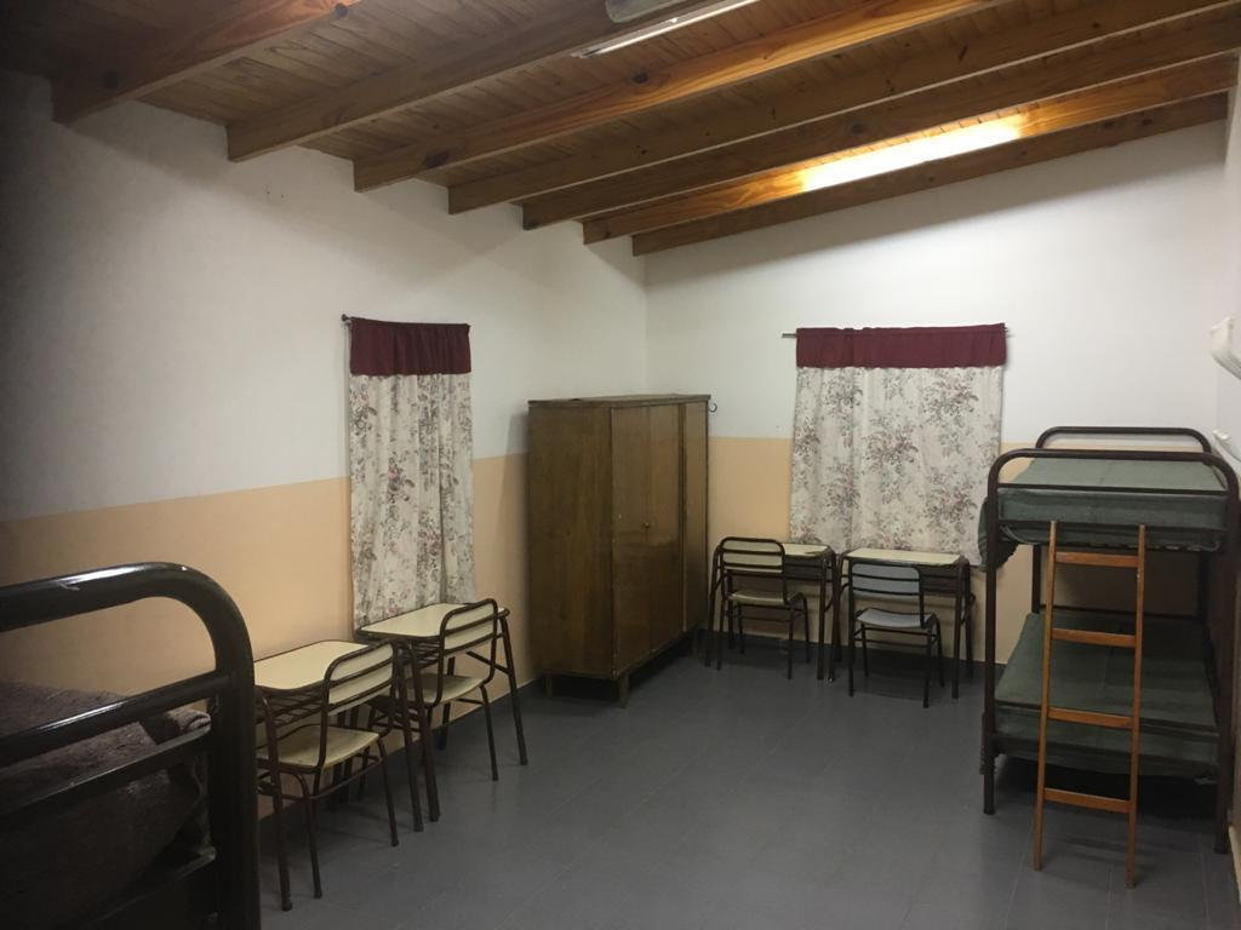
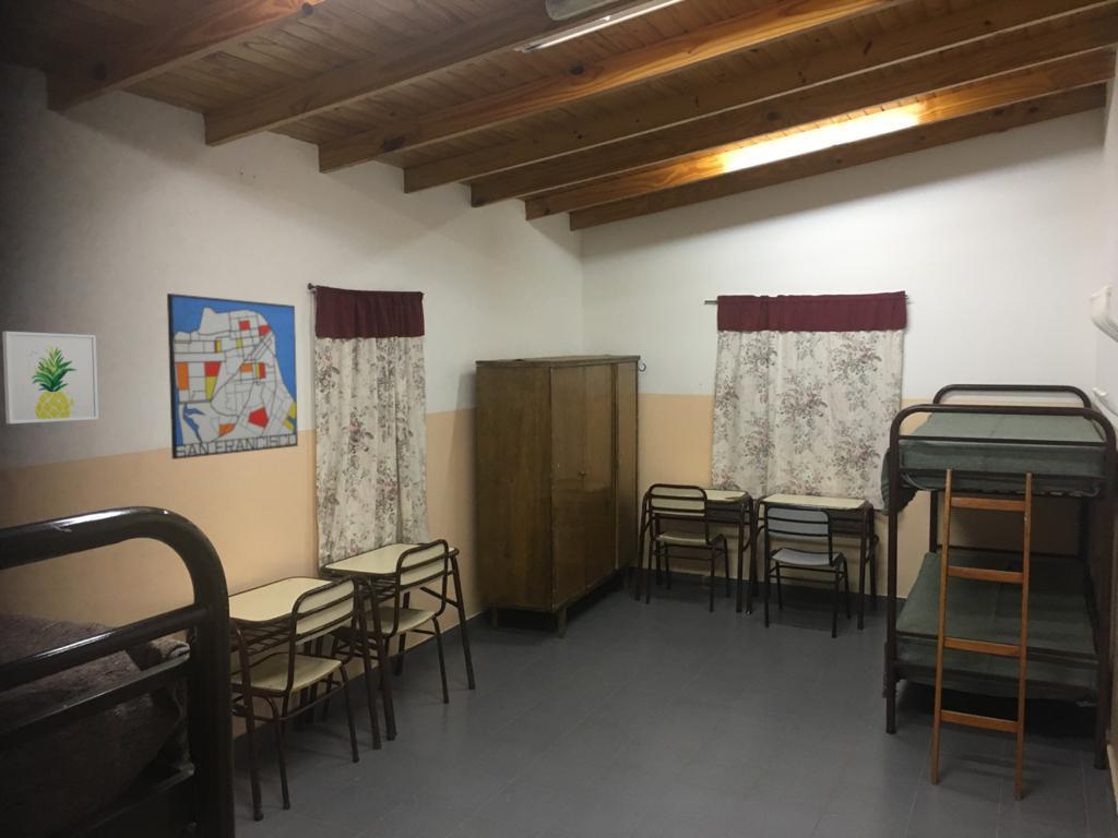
+ wall art [1,331,99,424]
+ wall art [166,292,299,460]
